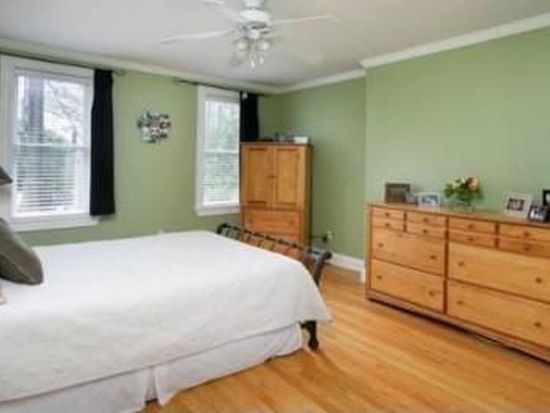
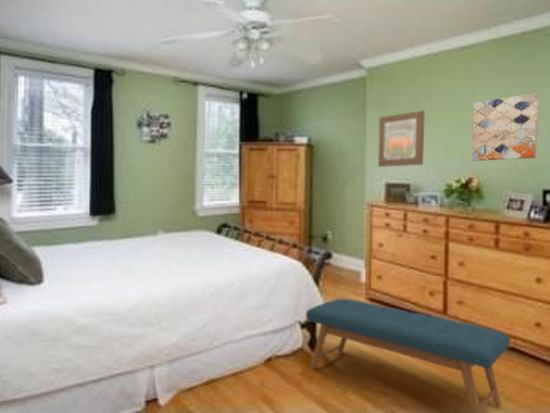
+ bench [305,298,511,413]
+ wall art [471,92,539,162]
+ wall art [377,110,426,168]
